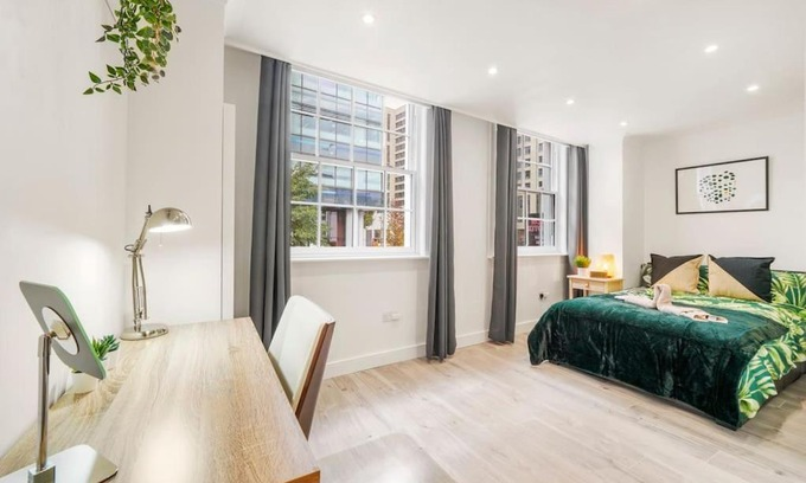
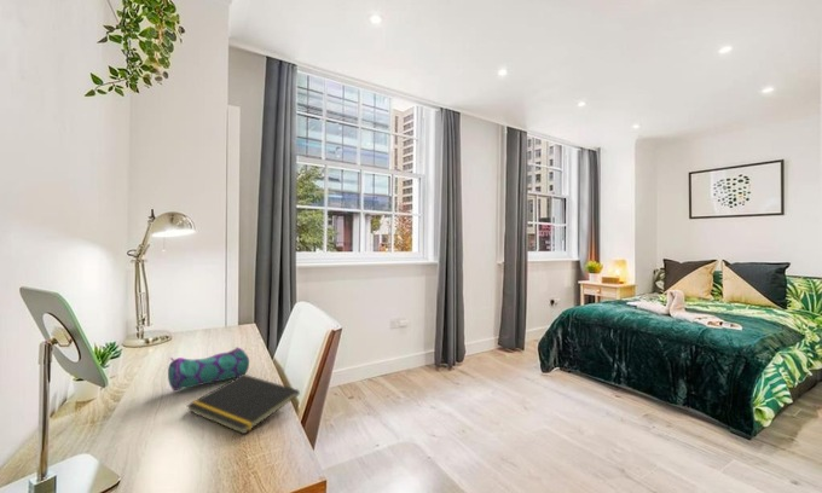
+ notepad [185,373,301,435]
+ pencil case [167,346,250,392]
